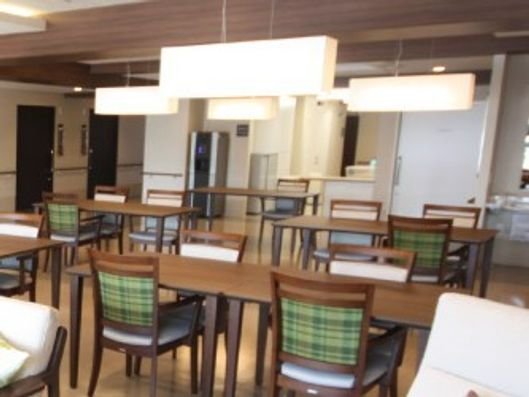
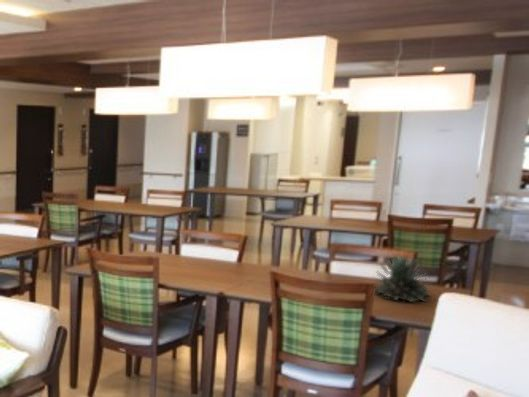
+ succulent plant [372,254,432,305]
